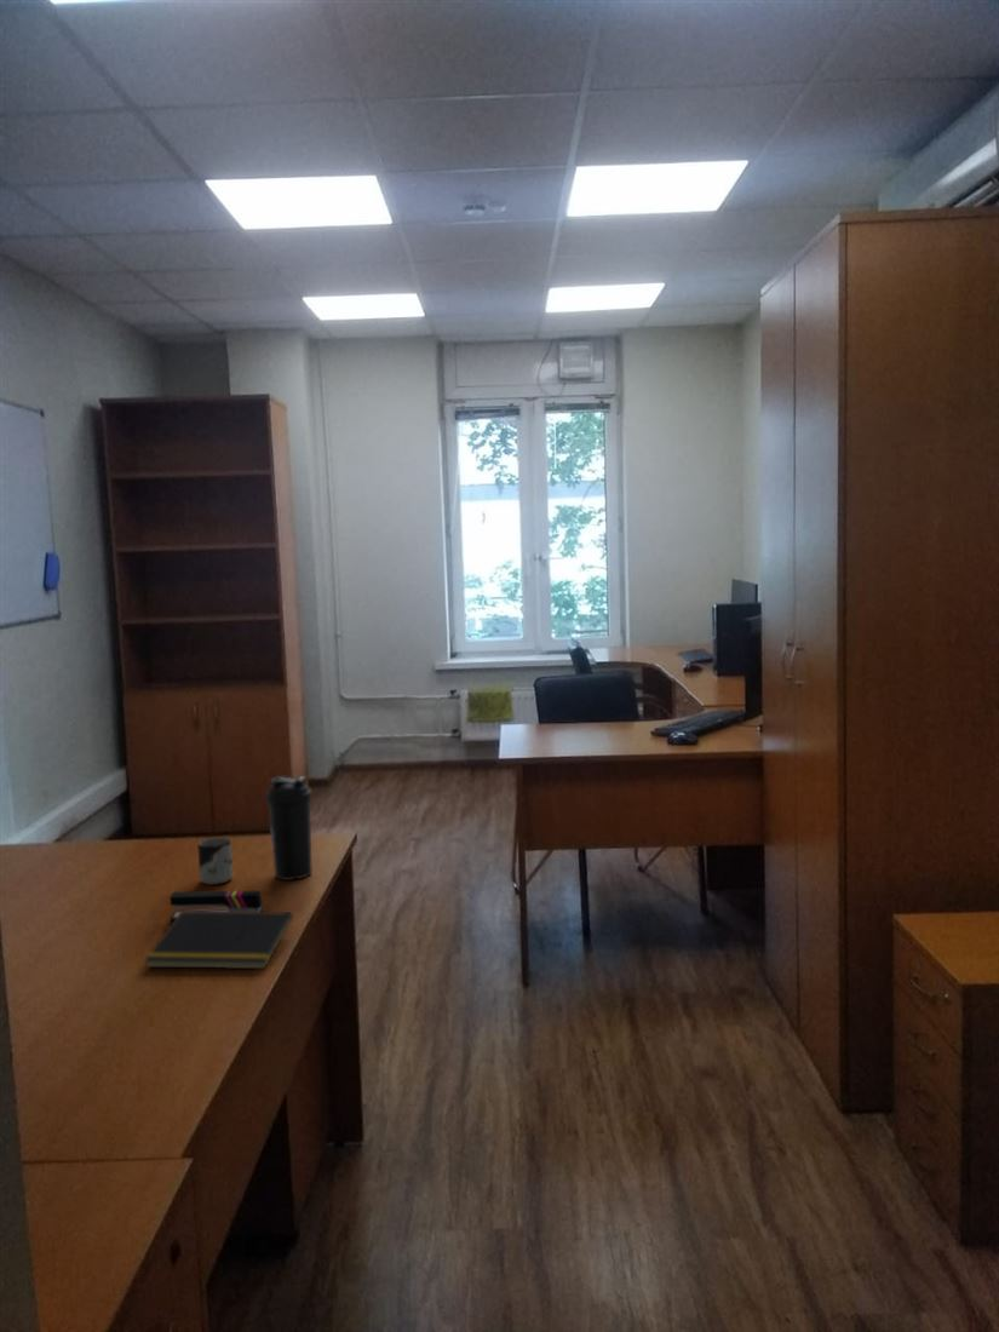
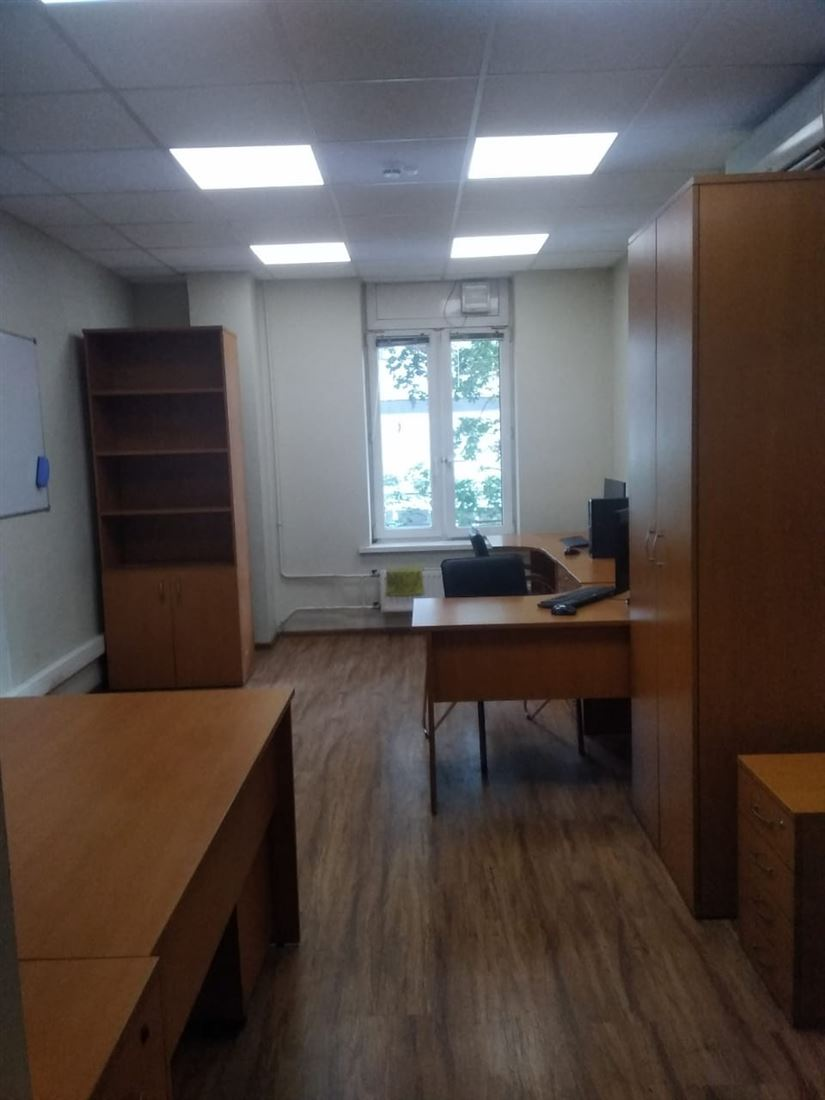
- water bottle [265,775,314,882]
- cup [196,837,234,886]
- stapler [168,889,264,922]
- notepad [143,911,294,970]
